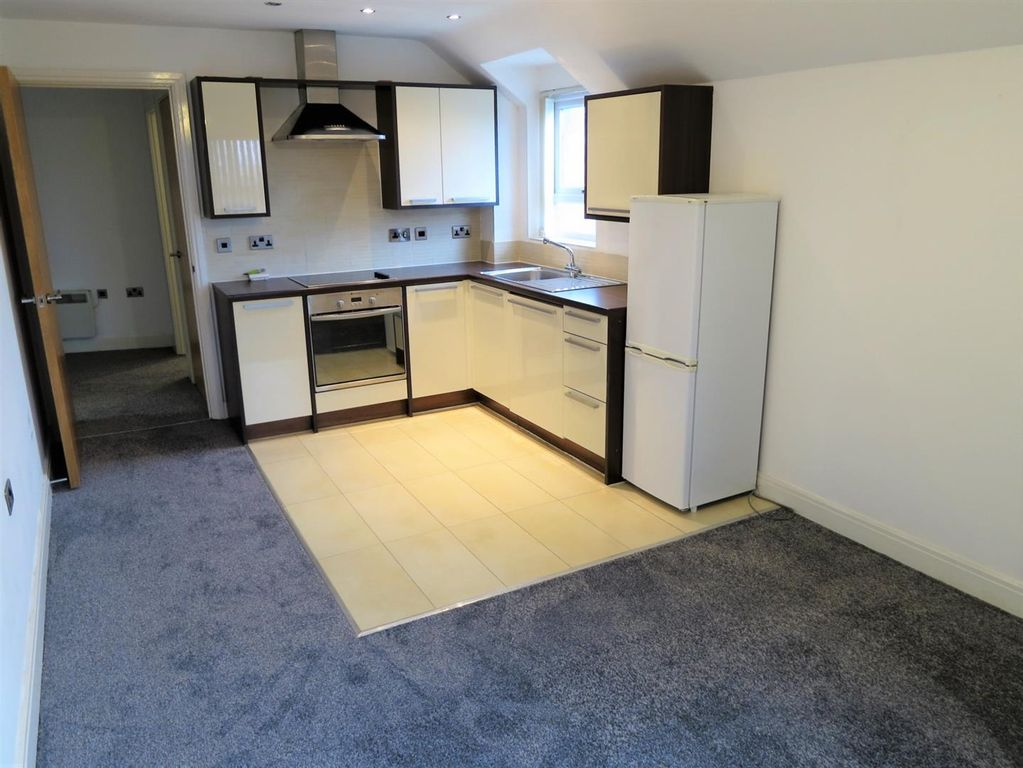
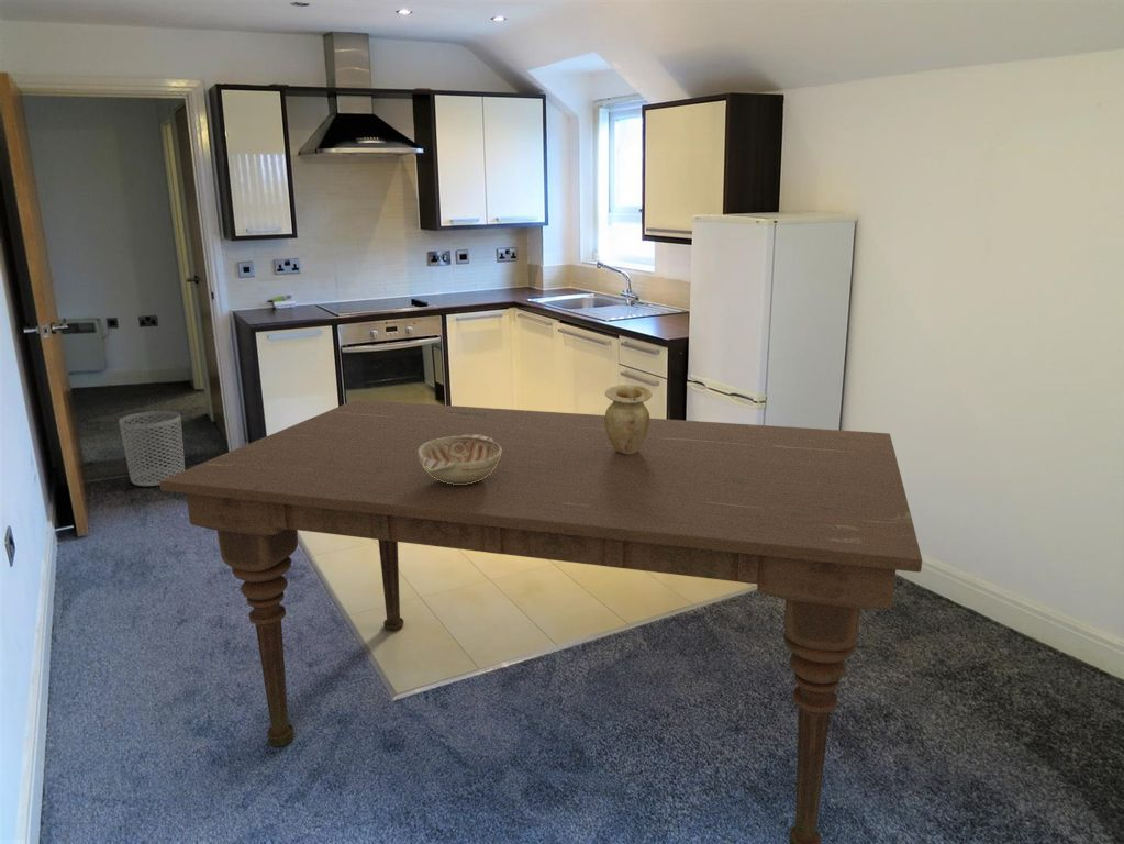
+ dining table [159,399,923,844]
+ decorative bowl [418,435,502,485]
+ vase [604,384,653,455]
+ waste bin [118,410,186,487]
